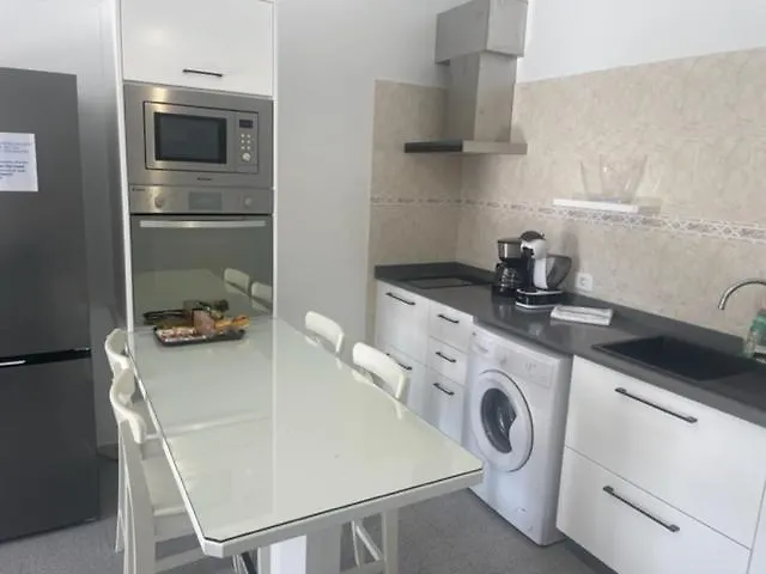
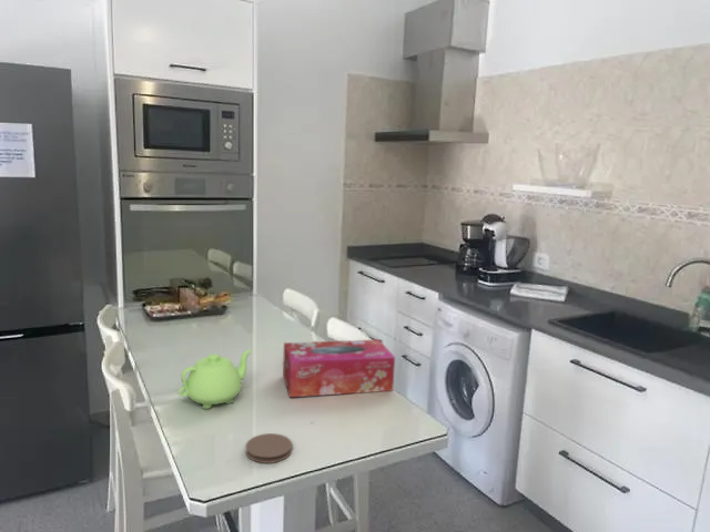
+ tissue box [282,338,396,398]
+ teapot [178,348,253,410]
+ coaster [245,432,293,464]
